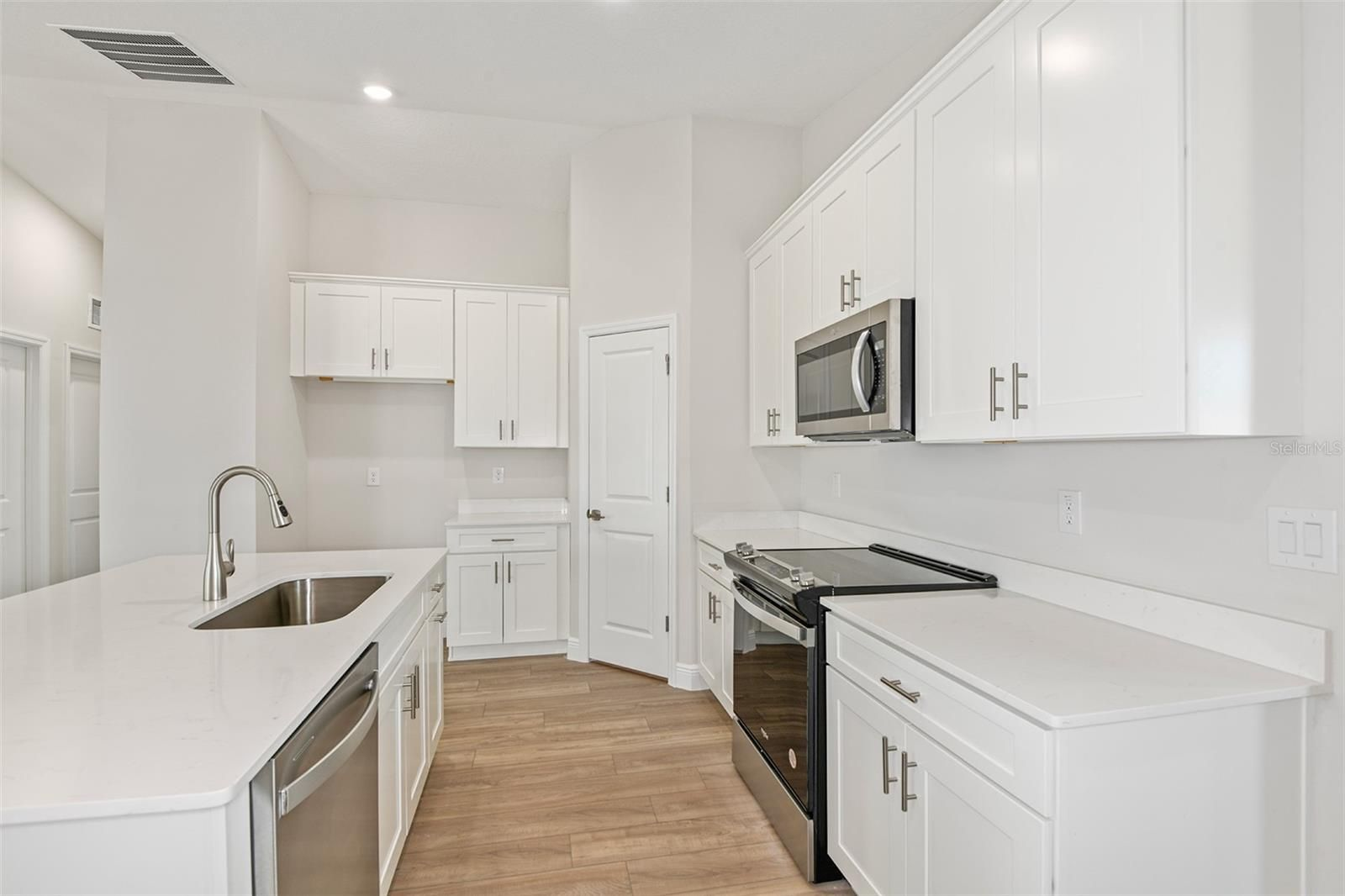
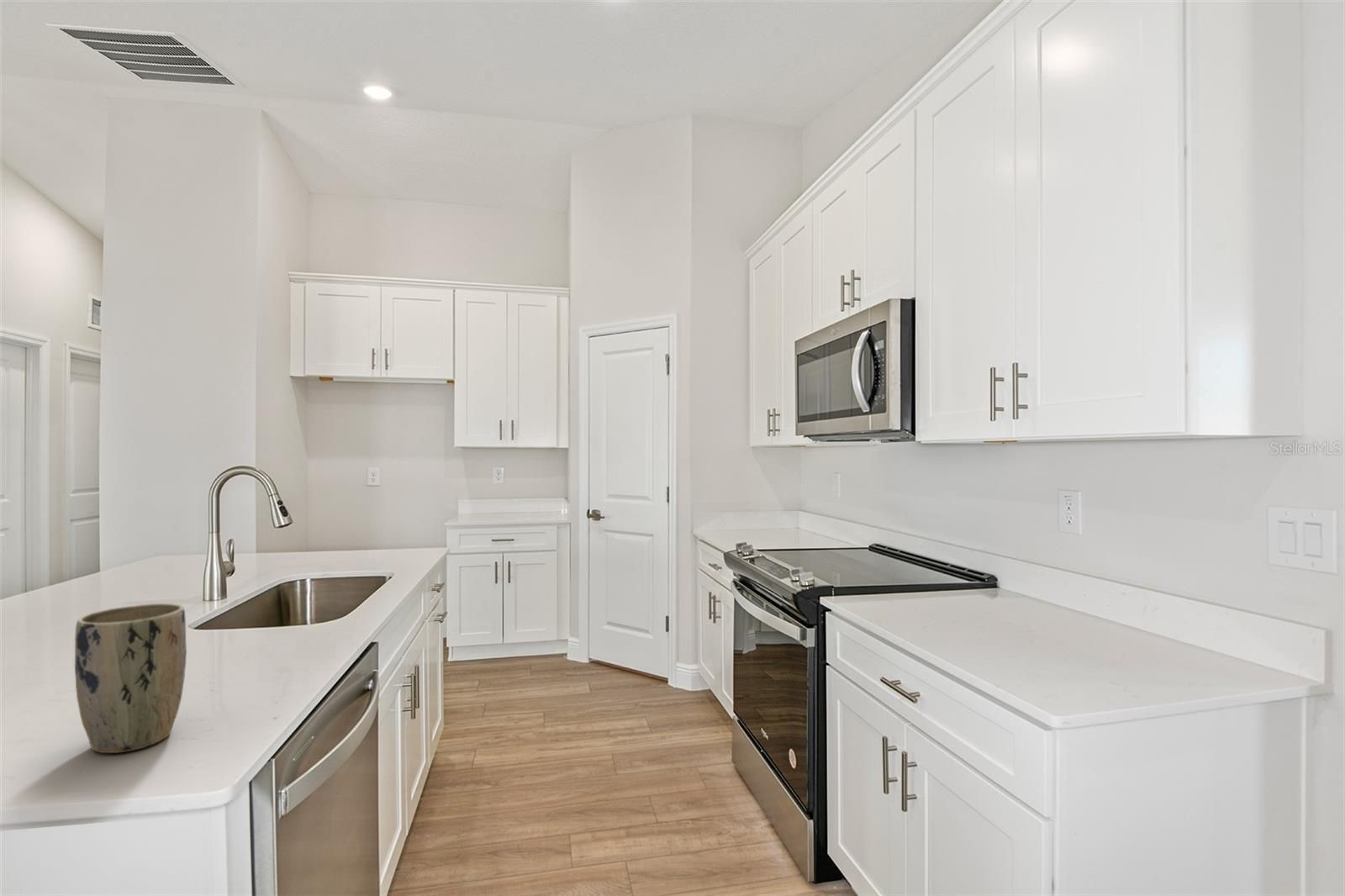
+ plant pot [74,603,187,754]
